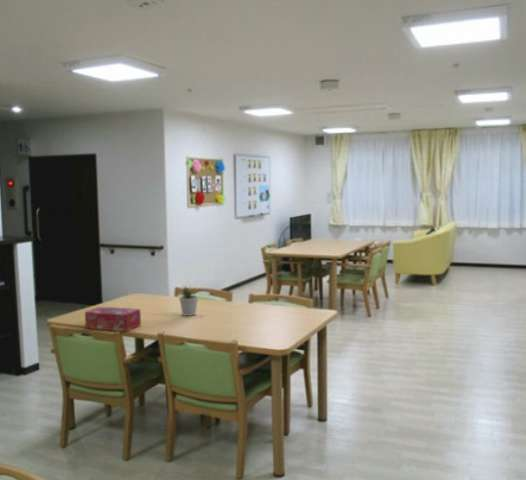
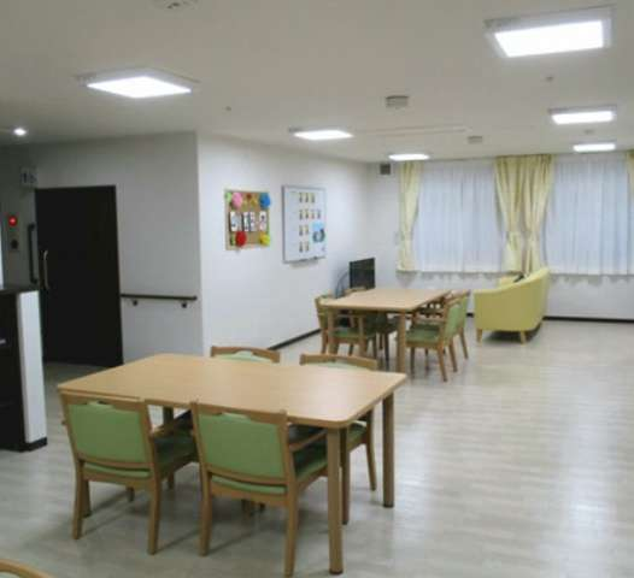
- potted plant [178,285,199,317]
- tissue box [84,306,142,332]
